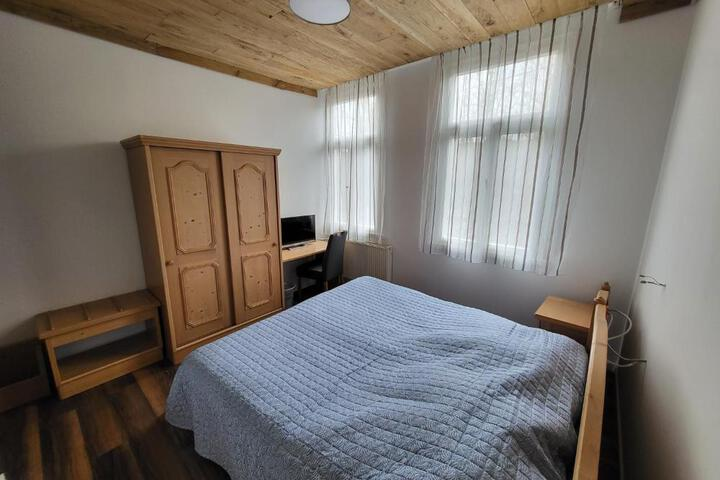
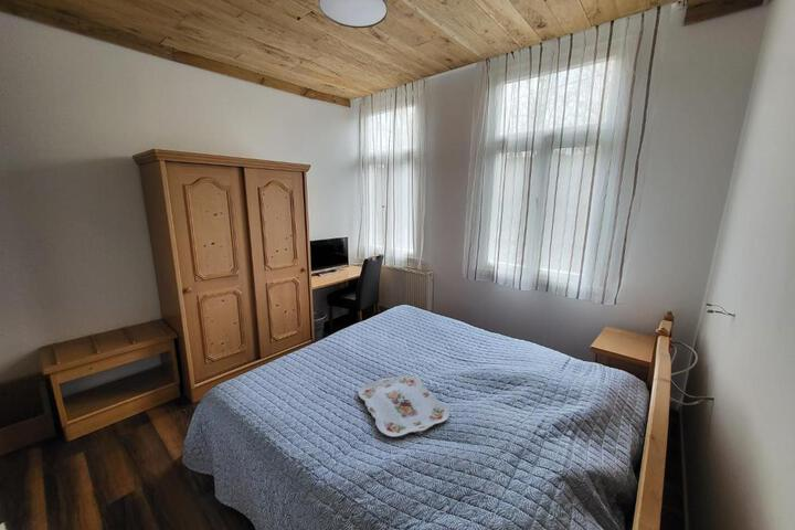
+ serving tray [357,374,451,438]
